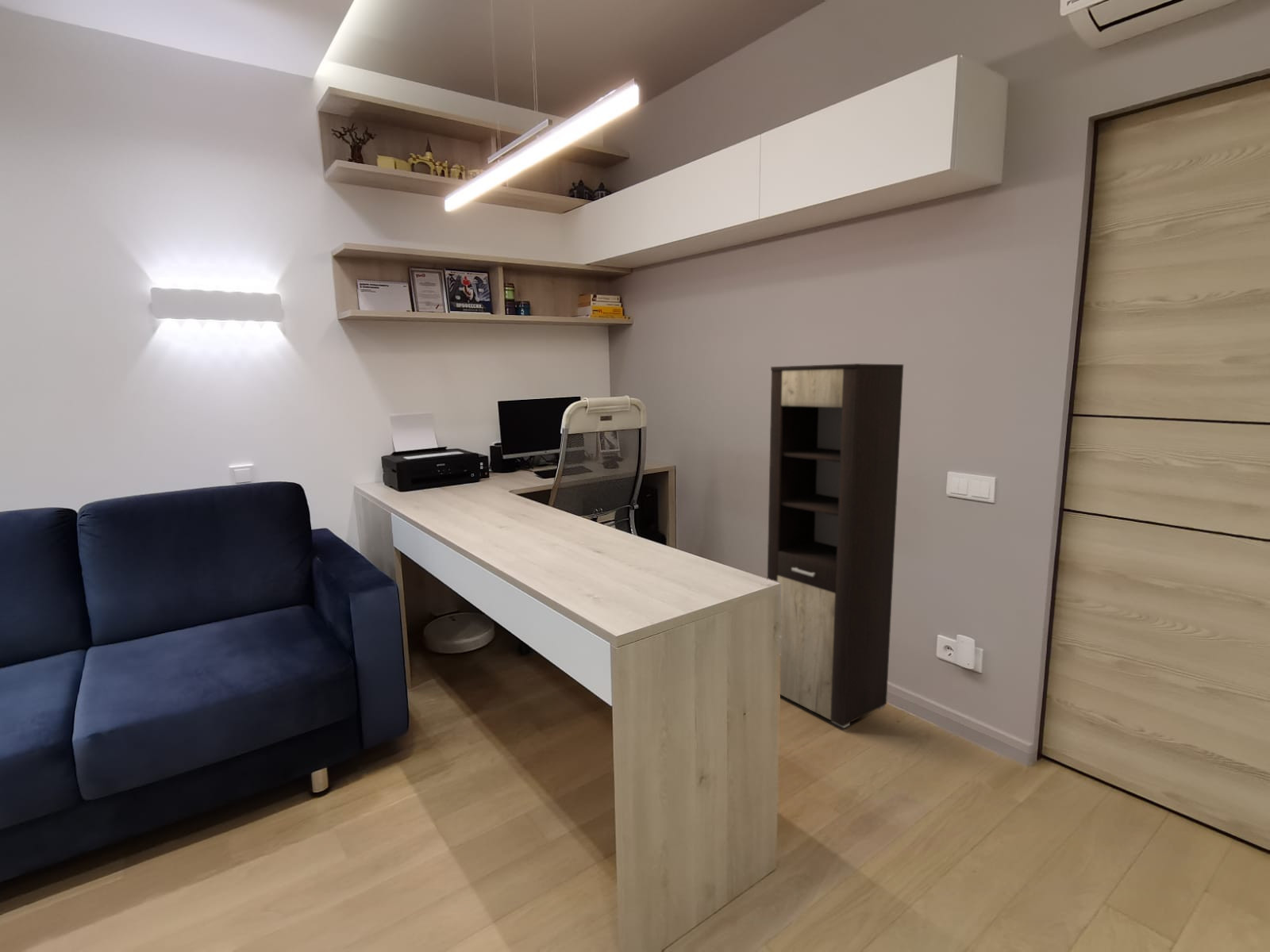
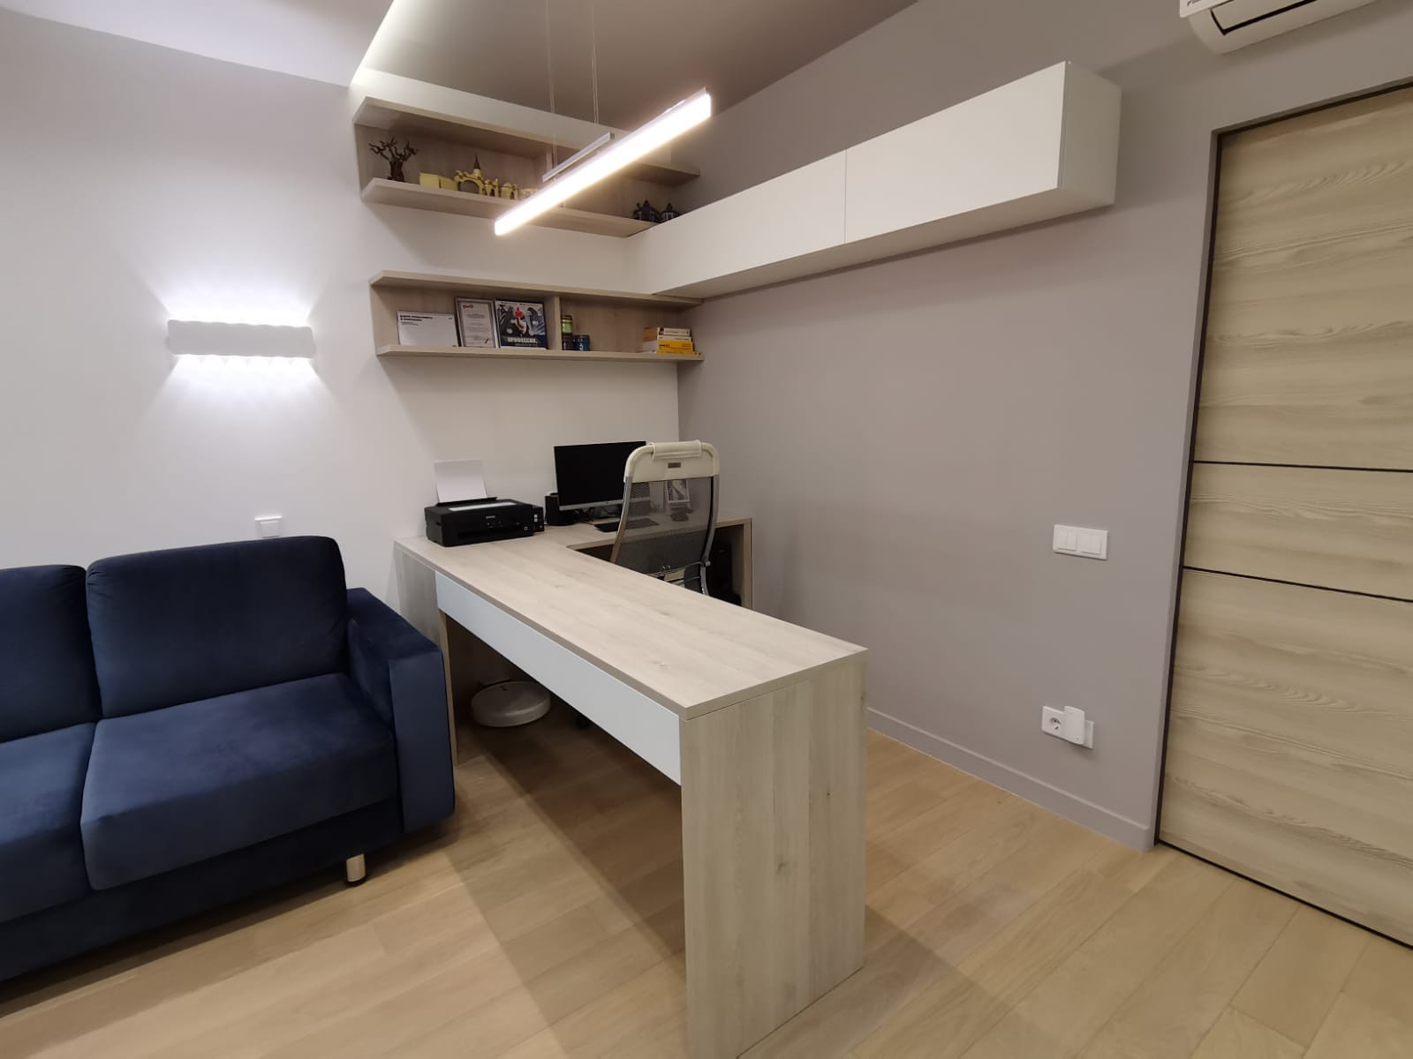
- cabinet [767,363,904,729]
